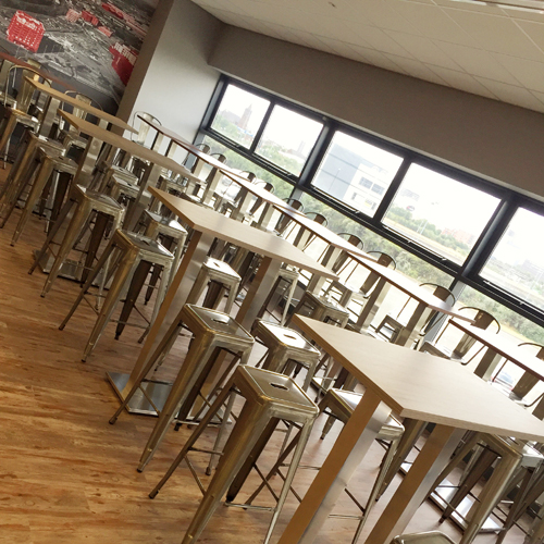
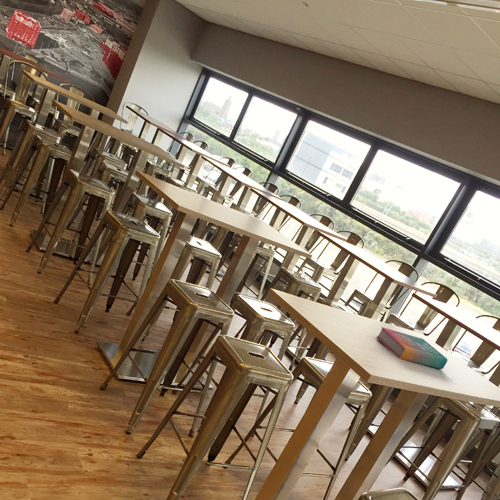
+ book [376,326,448,370]
